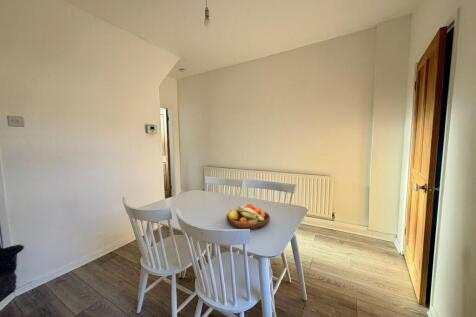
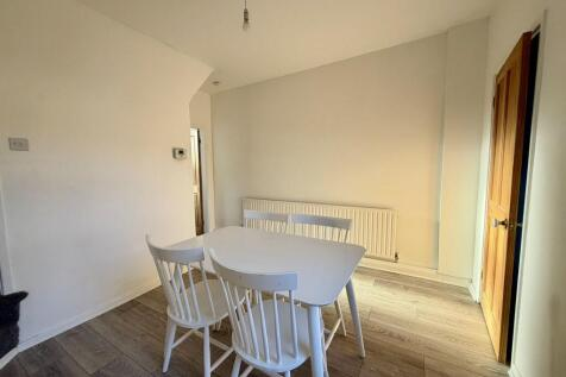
- fruit bowl [226,203,271,230]
